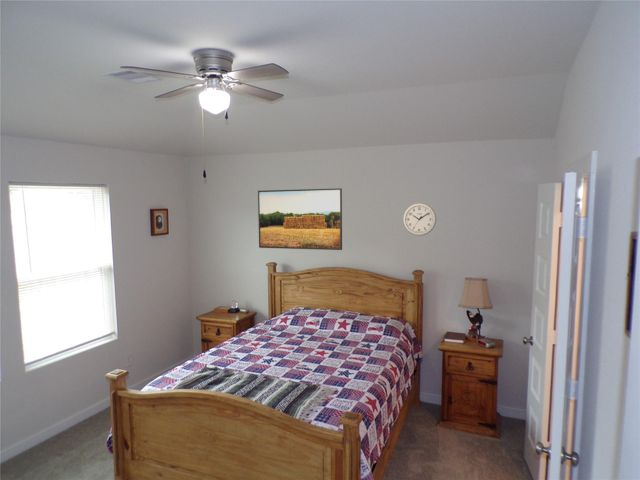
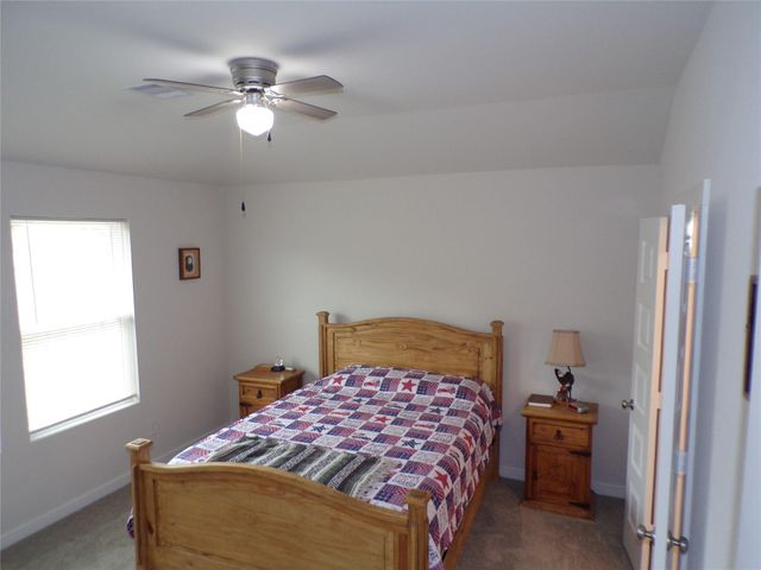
- wall clock [402,202,437,237]
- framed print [257,187,343,251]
